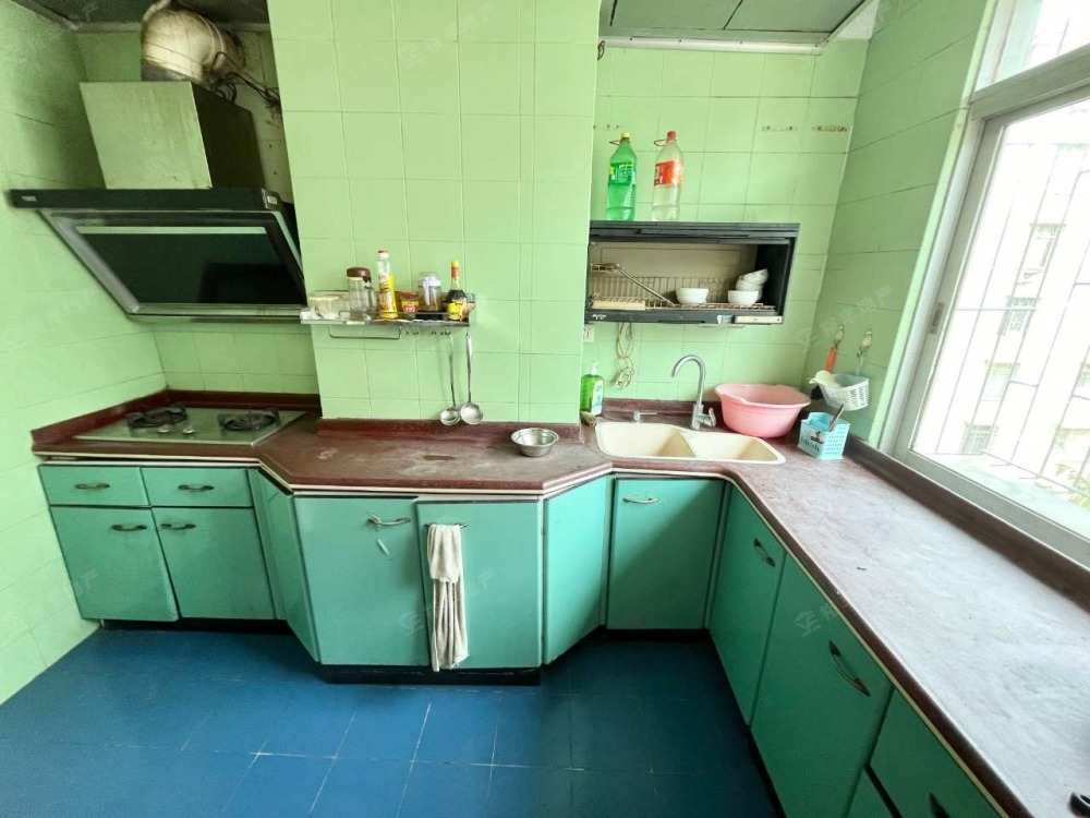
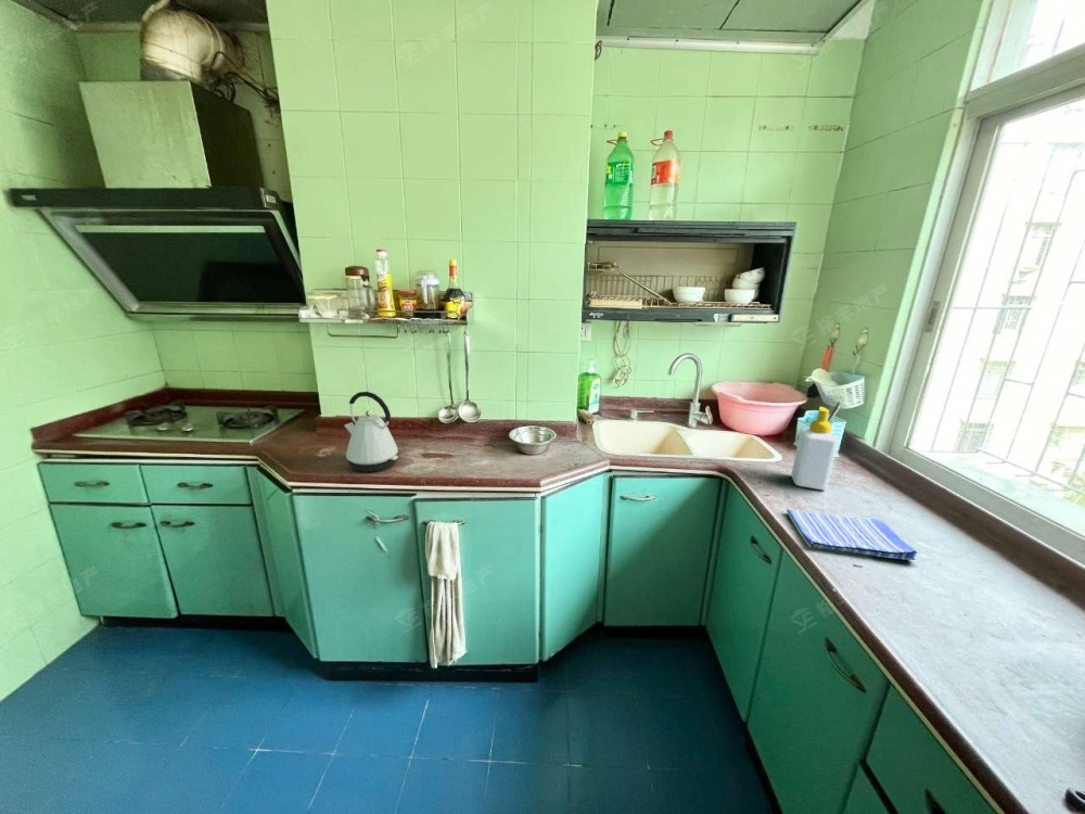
+ soap bottle [790,406,839,491]
+ dish towel [786,508,919,561]
+ kettle [343,391,399,473]
